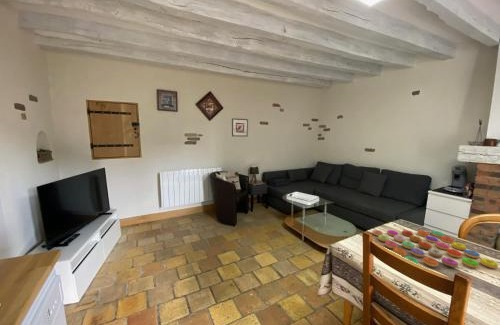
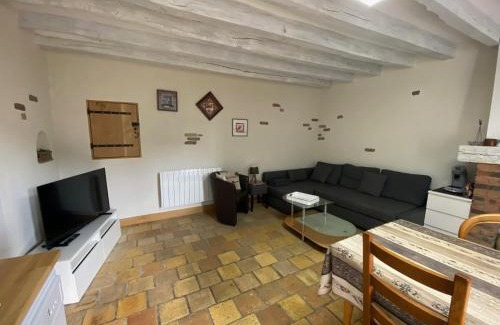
- board game [371,229,499,269]
